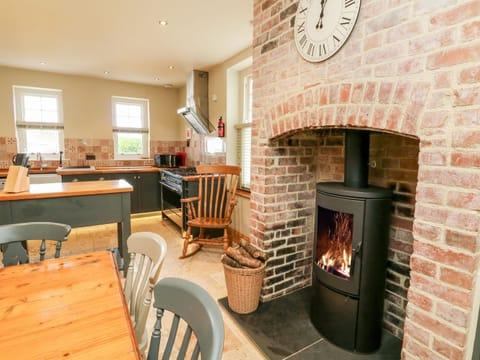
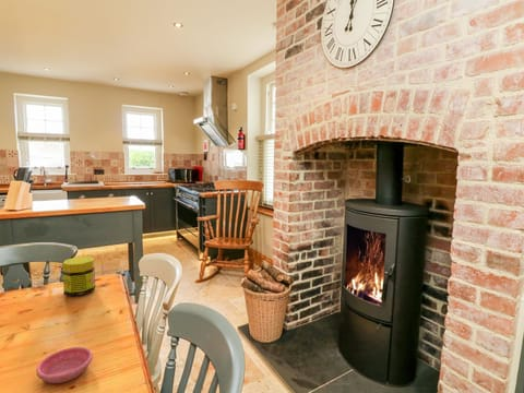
+ jar [62,255,96,297]
+ saucer [35,346,94,384]
